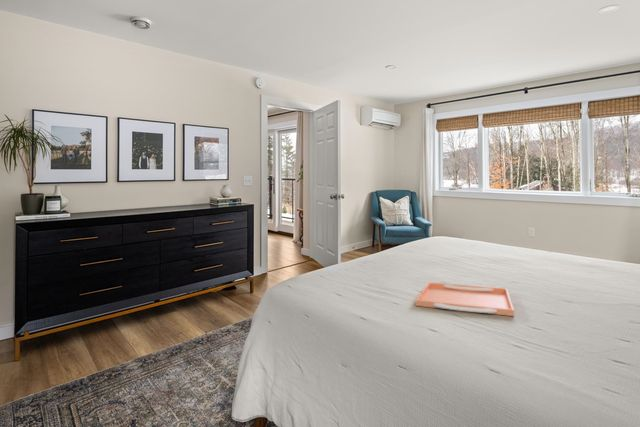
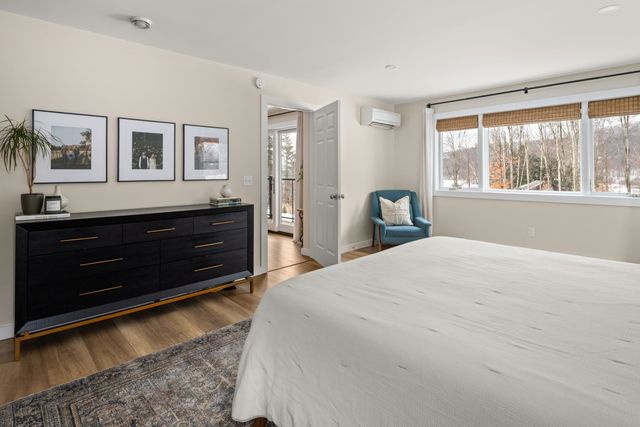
- serving tray [415,281,515,317]
